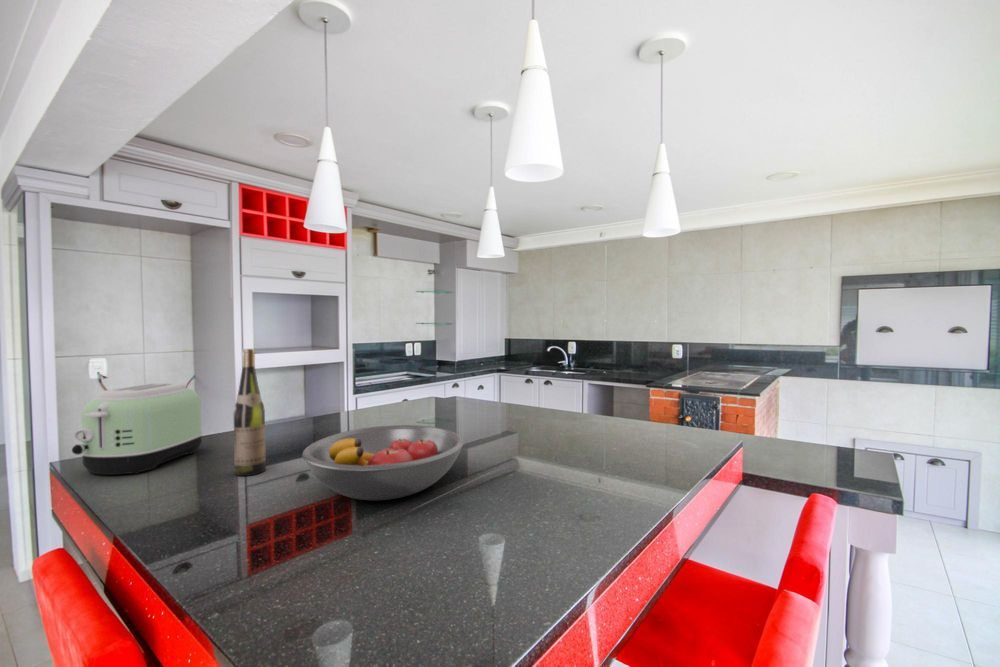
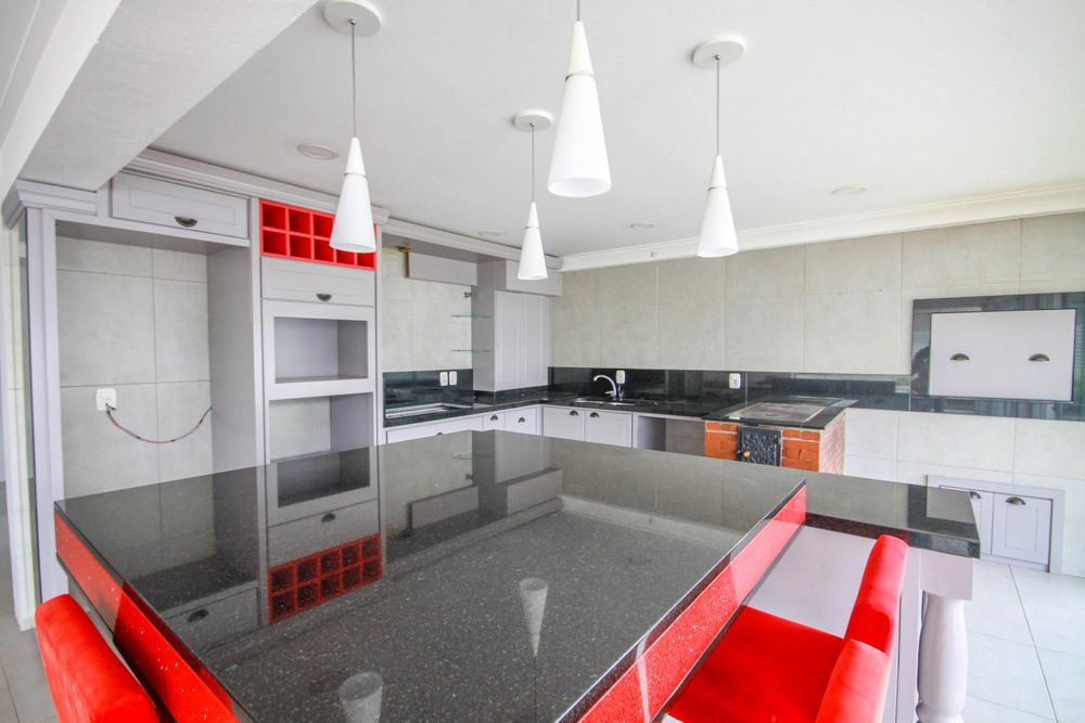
- wine bottle [233,348,267,477]
- toaster [71,382,204,476]
- fruit bowl [301,424,465,501]
